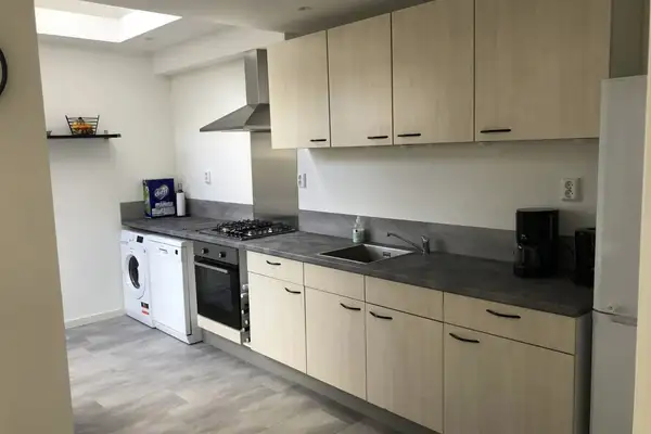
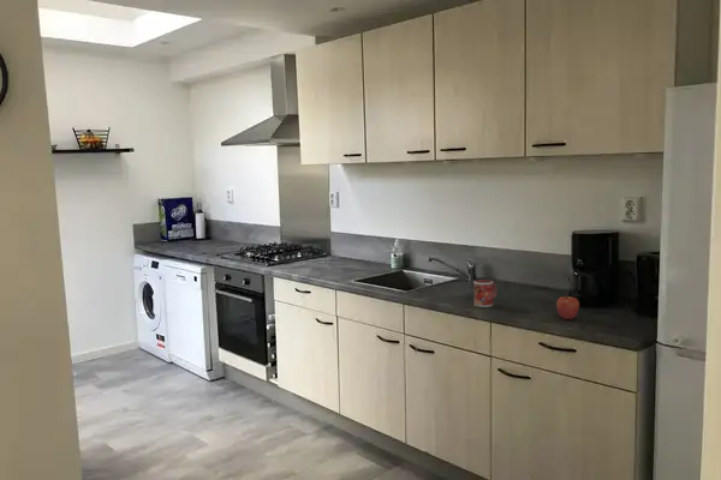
+ apple [555,292,580,320]
+ mug [473,278,499,308]
